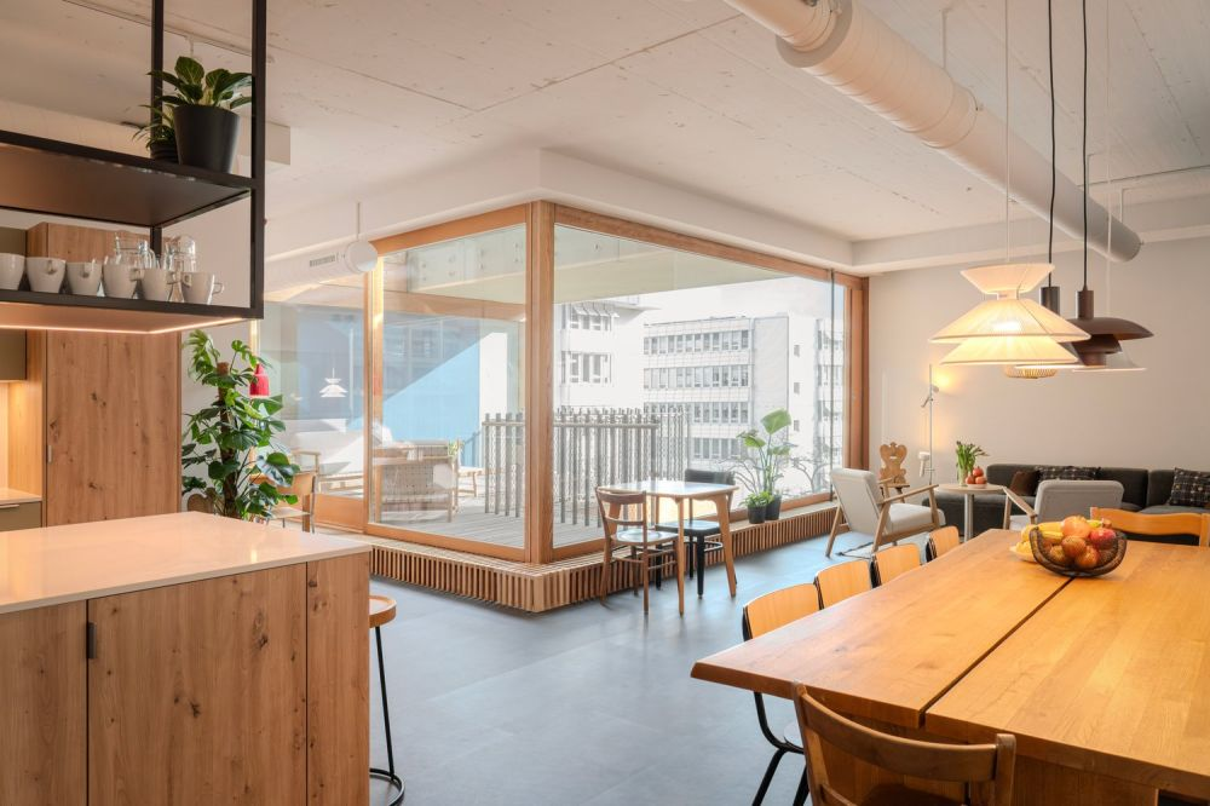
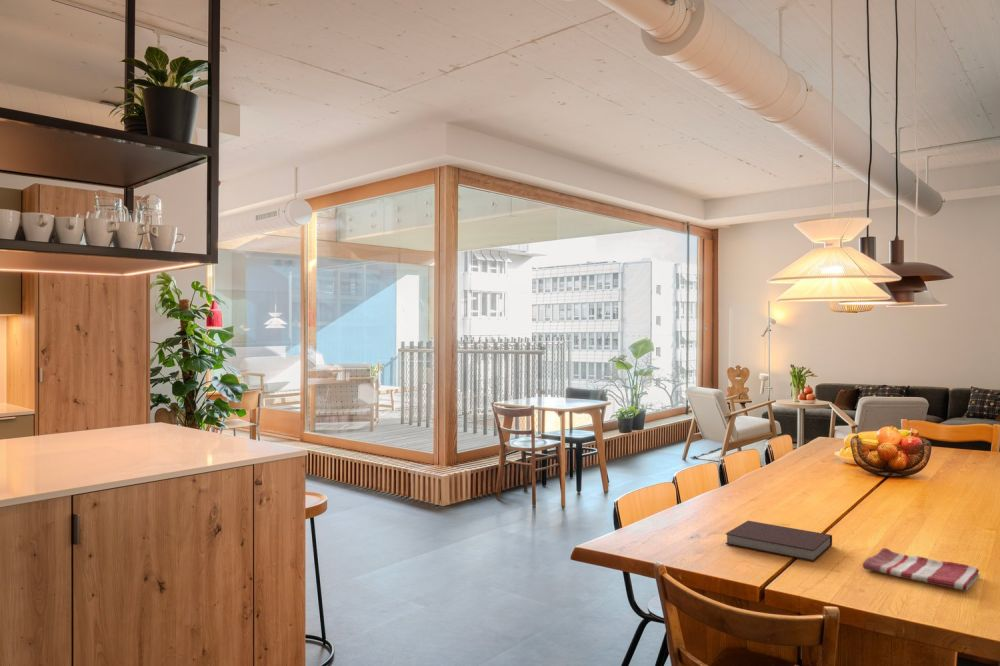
+ dish towel [862,547,981,592]
+ notebook [724,520,833,562]
